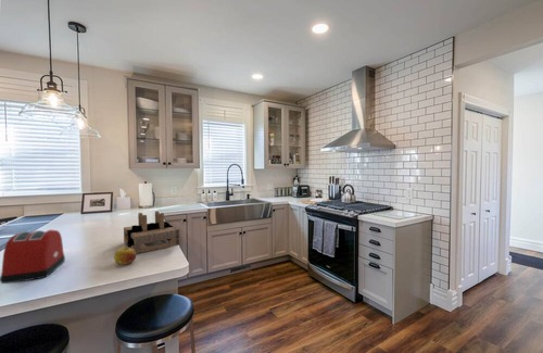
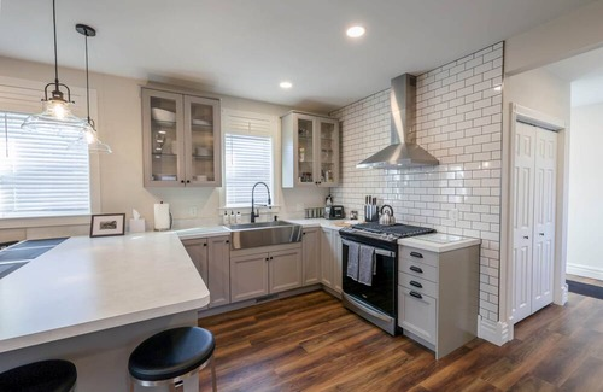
- fruit [113,247,137,266]
- toaster [0,229,66,285]
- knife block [123,210,181,254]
